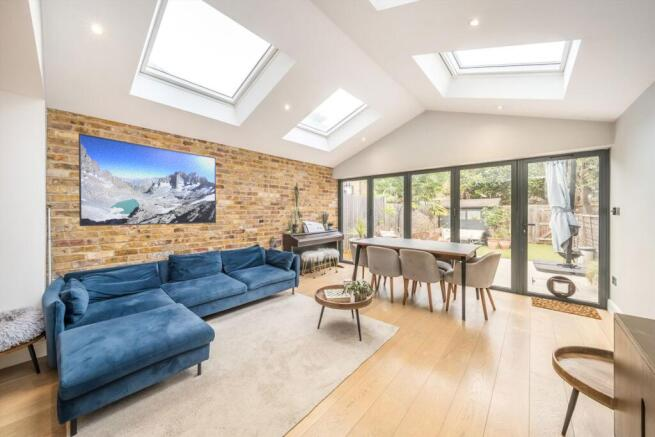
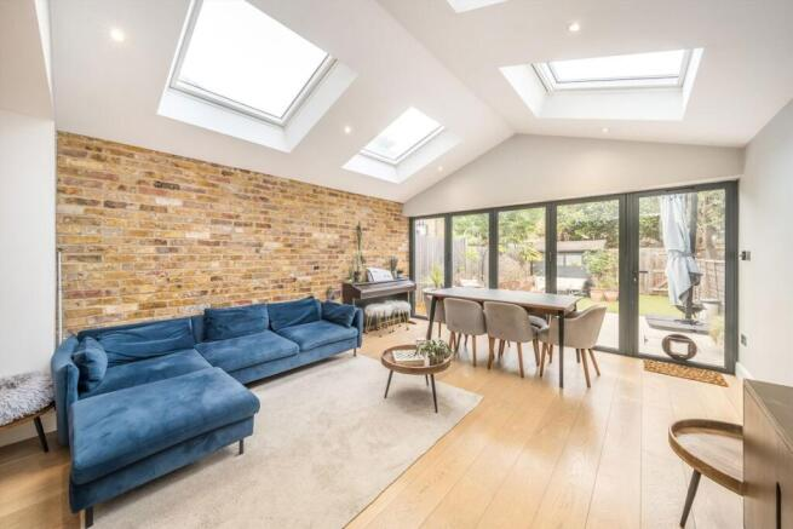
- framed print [78,132,217,227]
